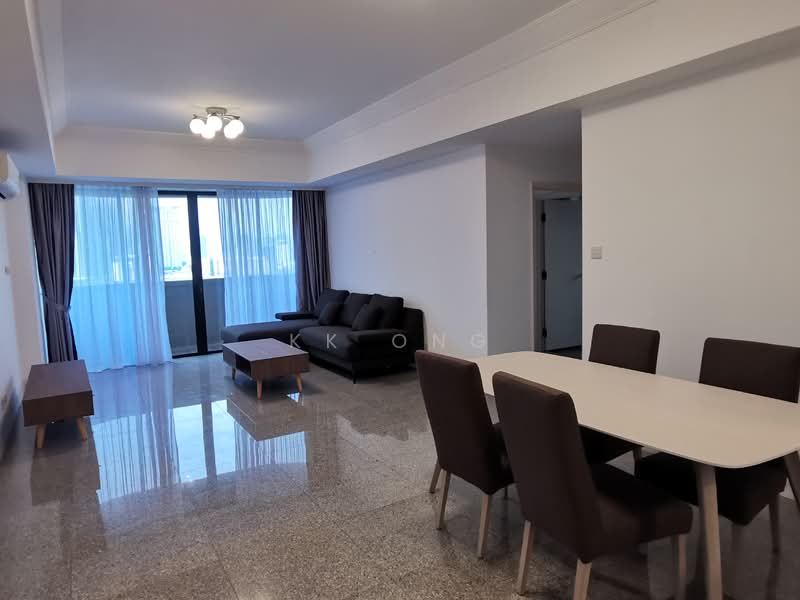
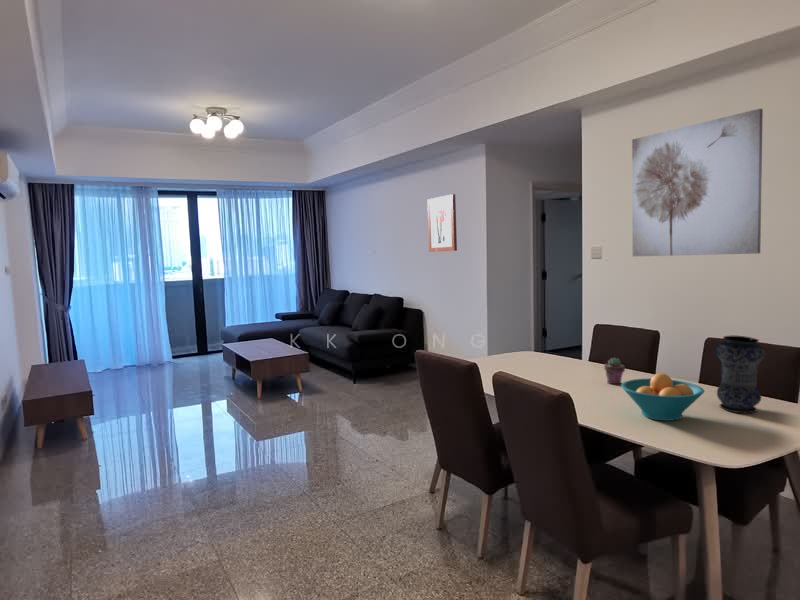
+ wall art [631,108,764,257]
+ potted succulent [603,357,626,385]
+ fruit bowl [620,372,705,422]
+ wall art [426,193,458,253]
+ vase [716,335,766,414]
